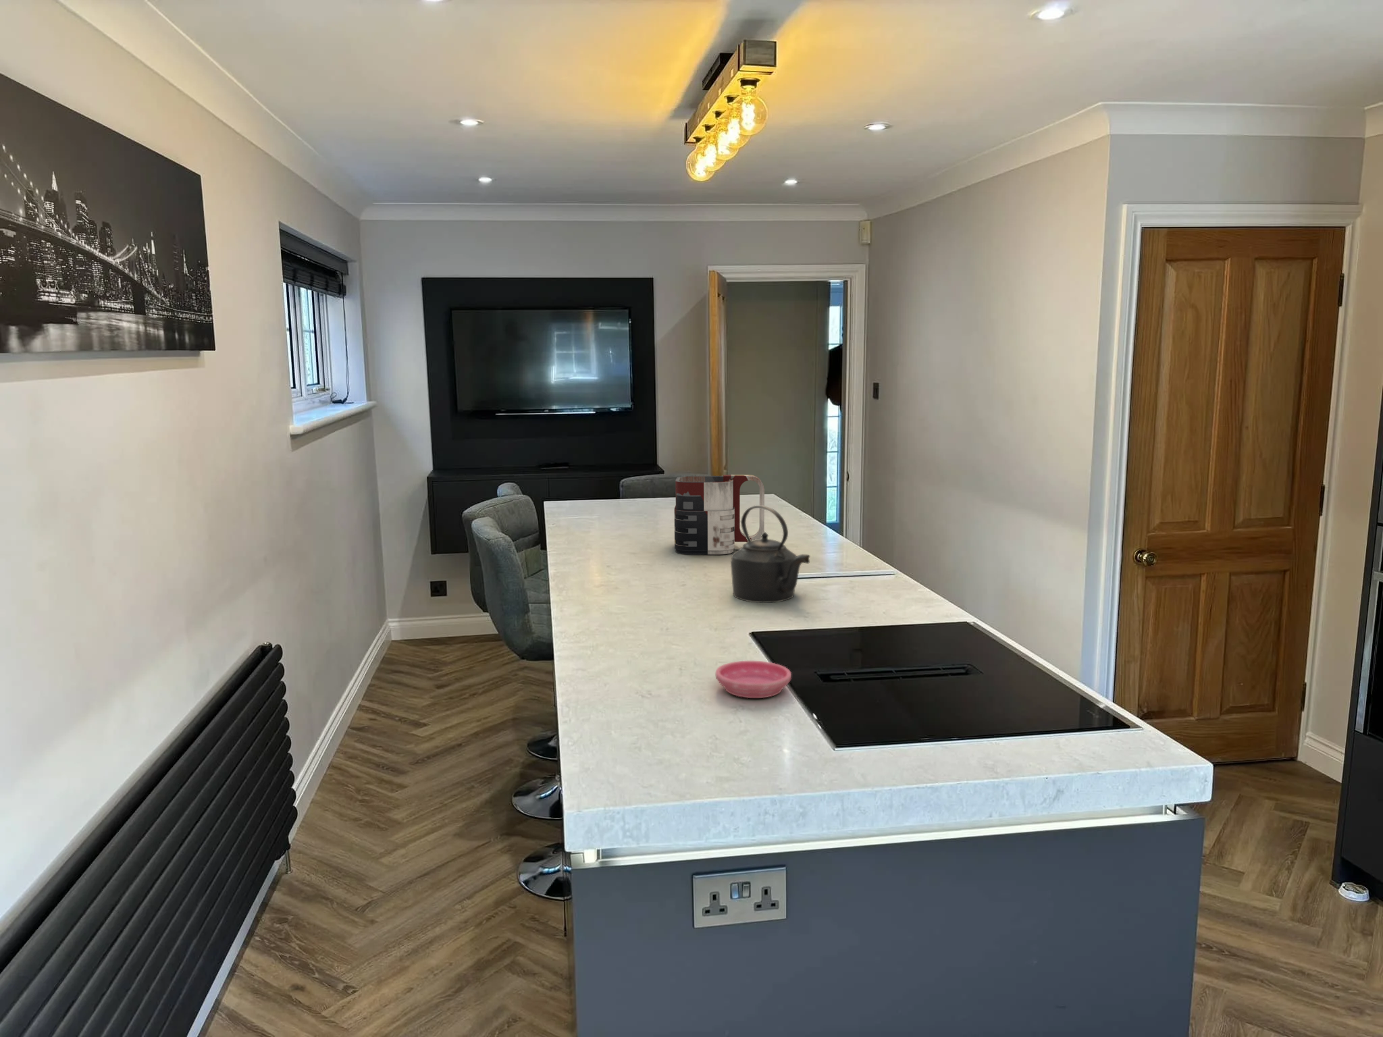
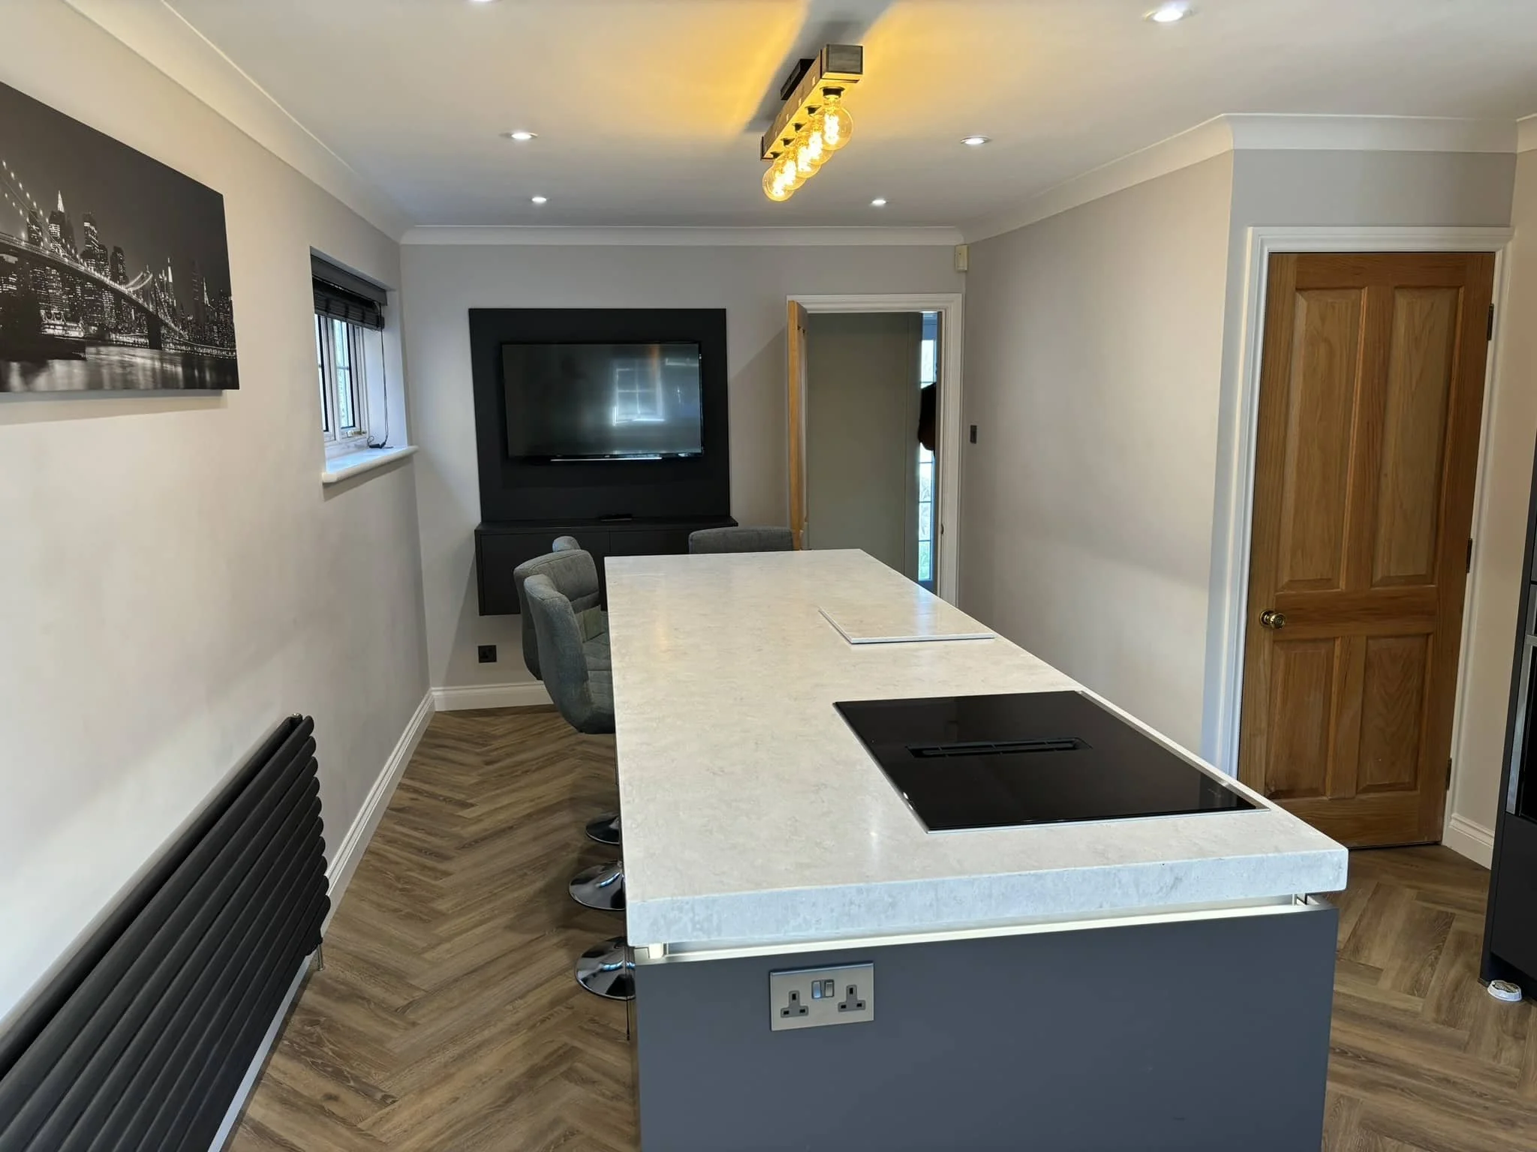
- kettle [730,505,810,603]
- mug [674,474,766,554]
- saucer [715,660,792,698]
